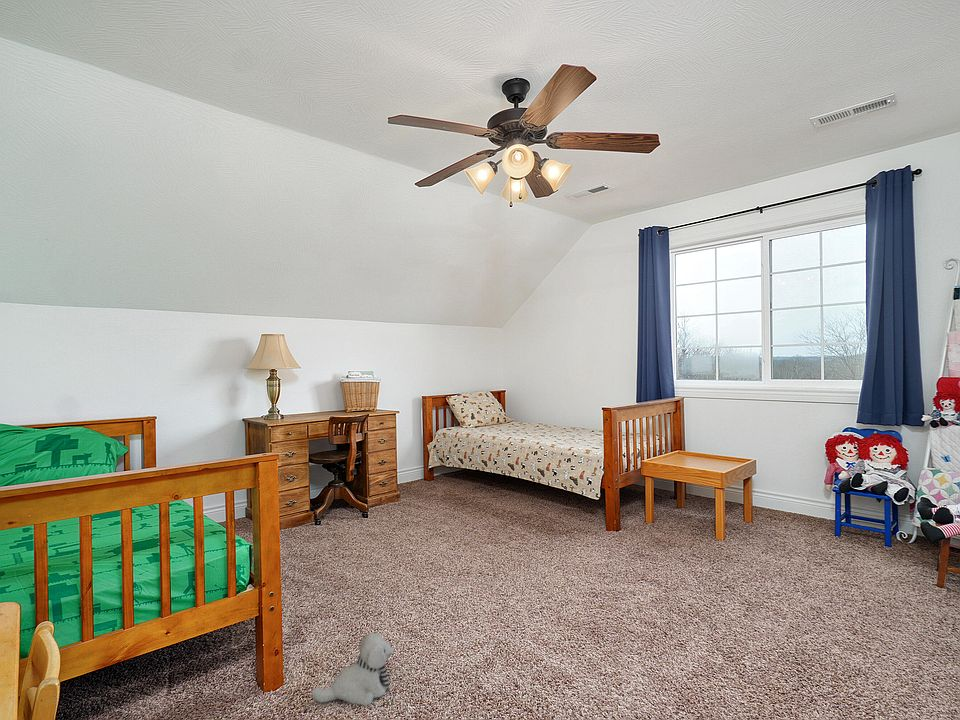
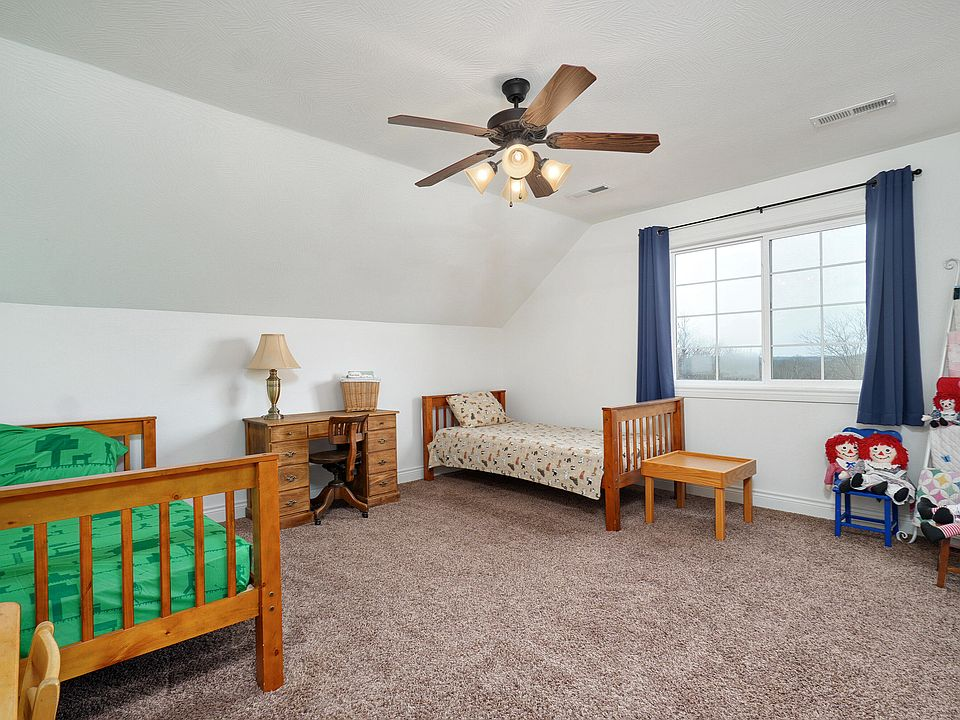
- plush toy [311,632,394,707]
